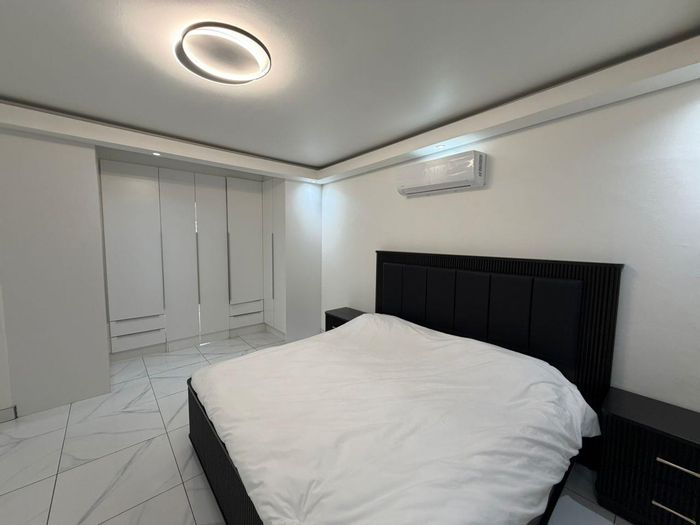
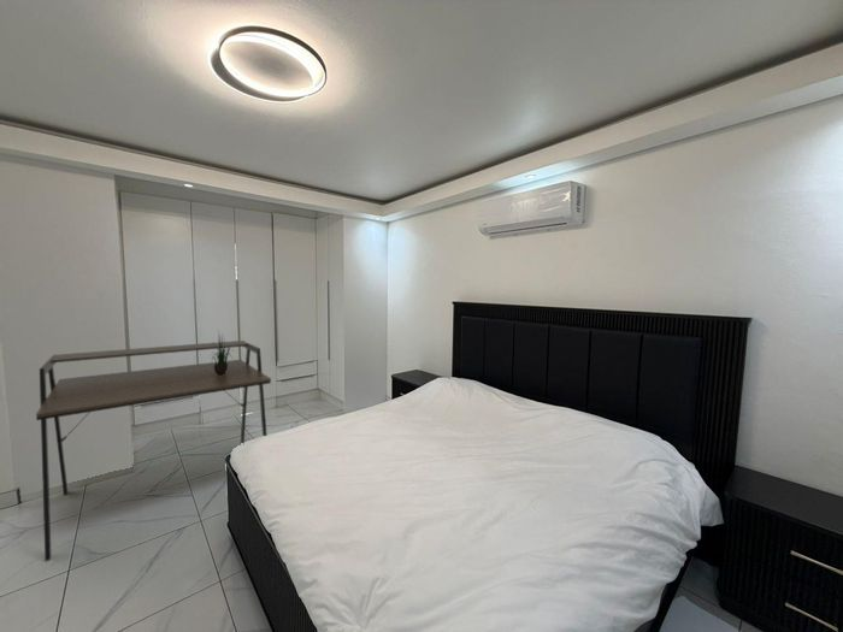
+ desk [35,339,272,562]
+ potted plant [208,327,236,376]
